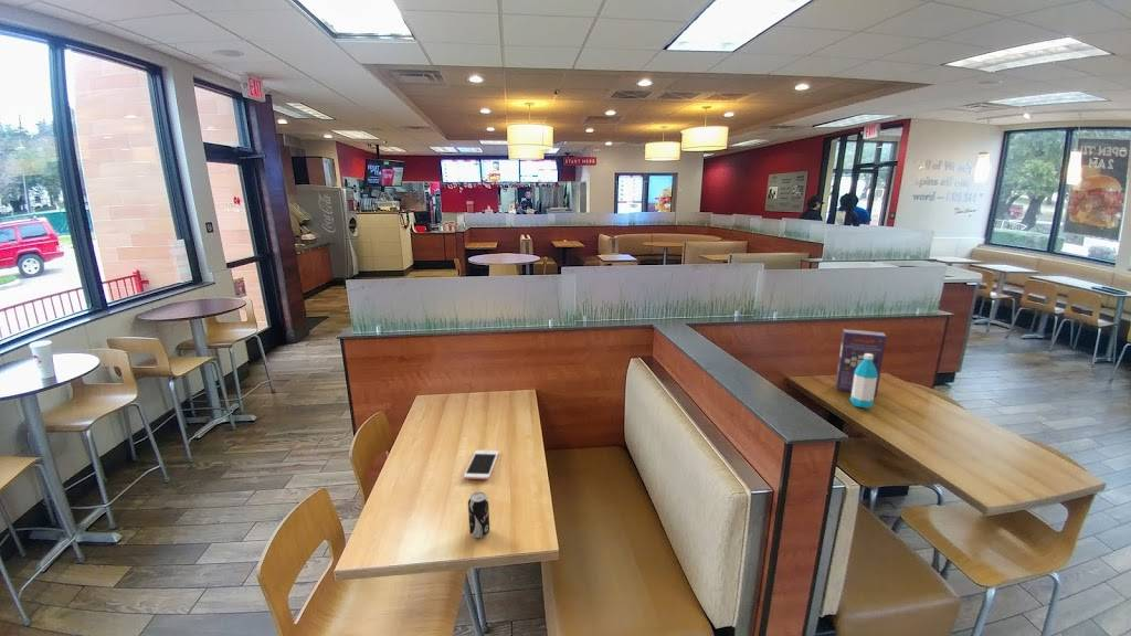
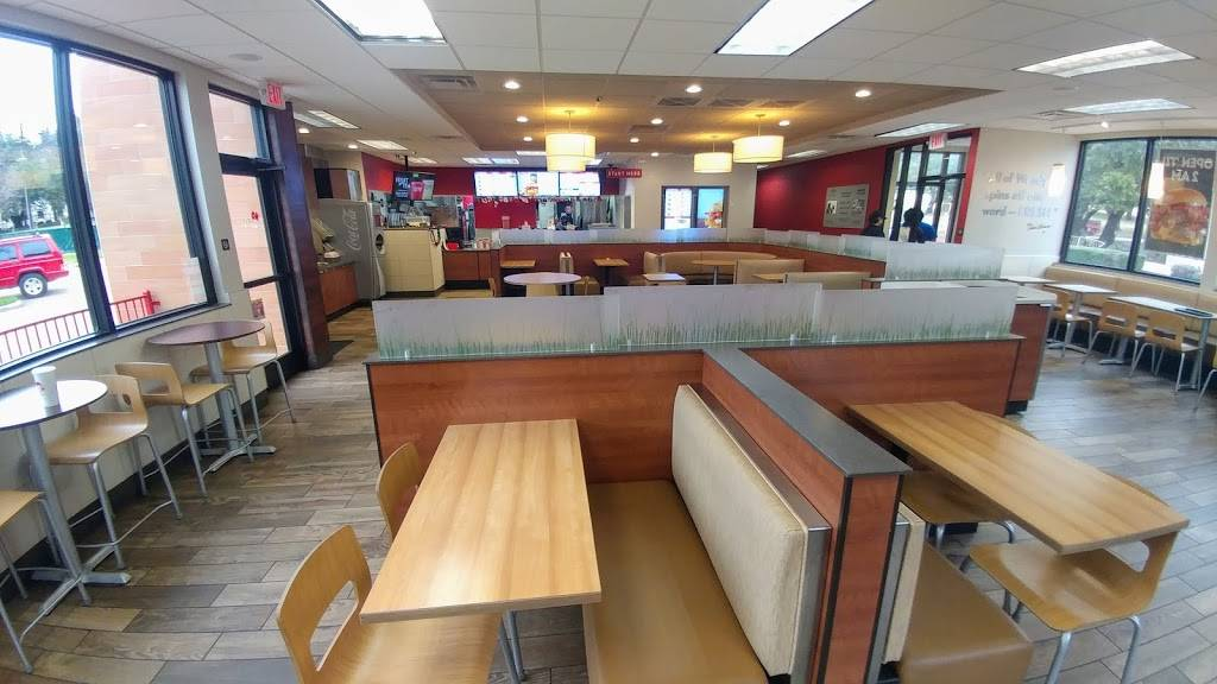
- cell phone [463,449,500,480]
- beverage can [467,490,490,539]
- cereal box [834,328,888,396]
- water bottle [849,353,878,410]
